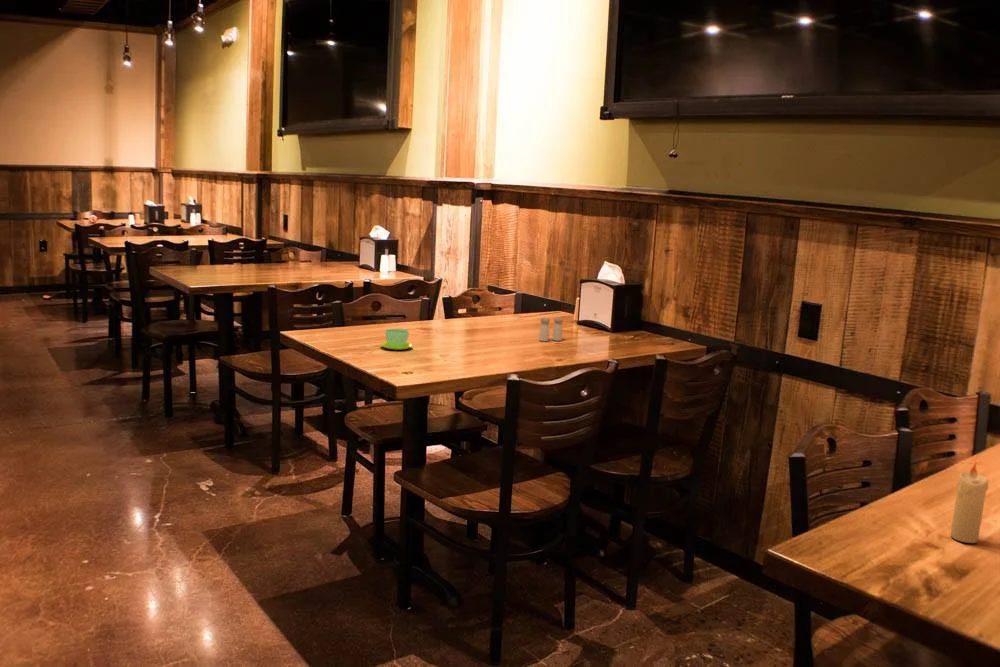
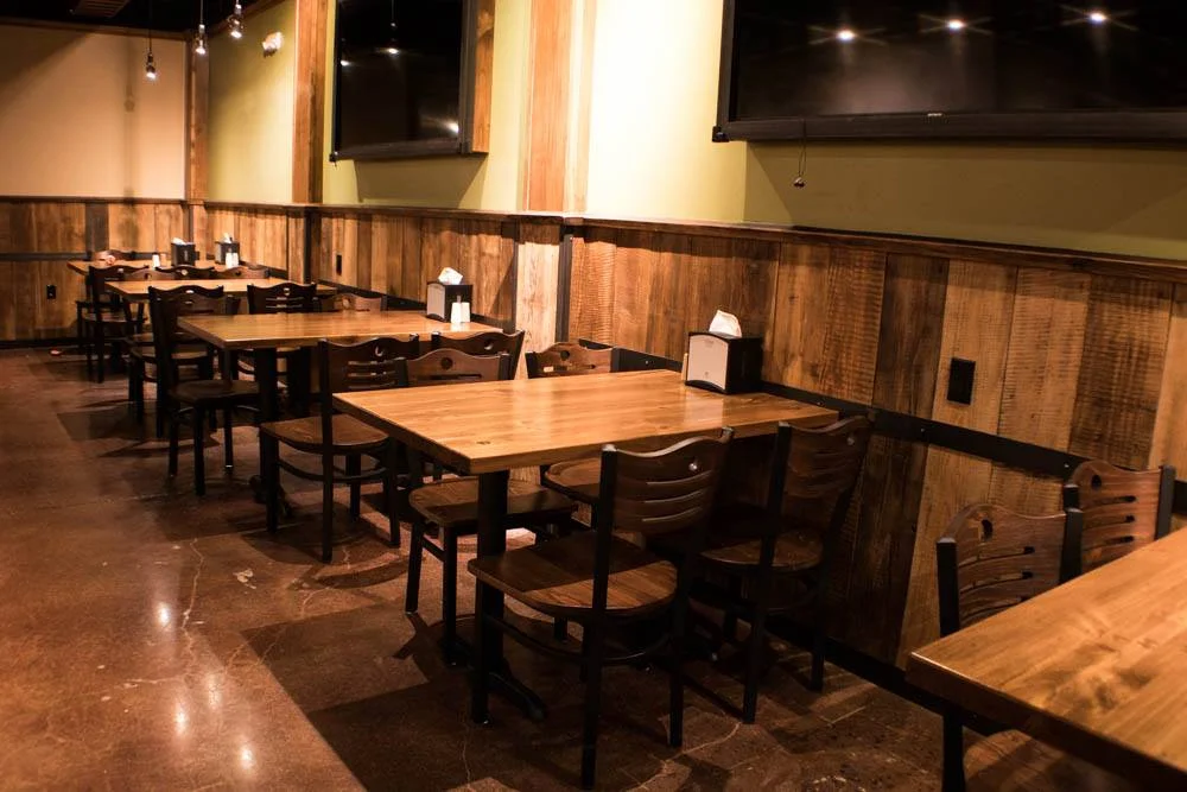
- candle [950,461,989,544]
- salt and pepper shaker [538,316,564,342]
- cup [379,328,414,351]
